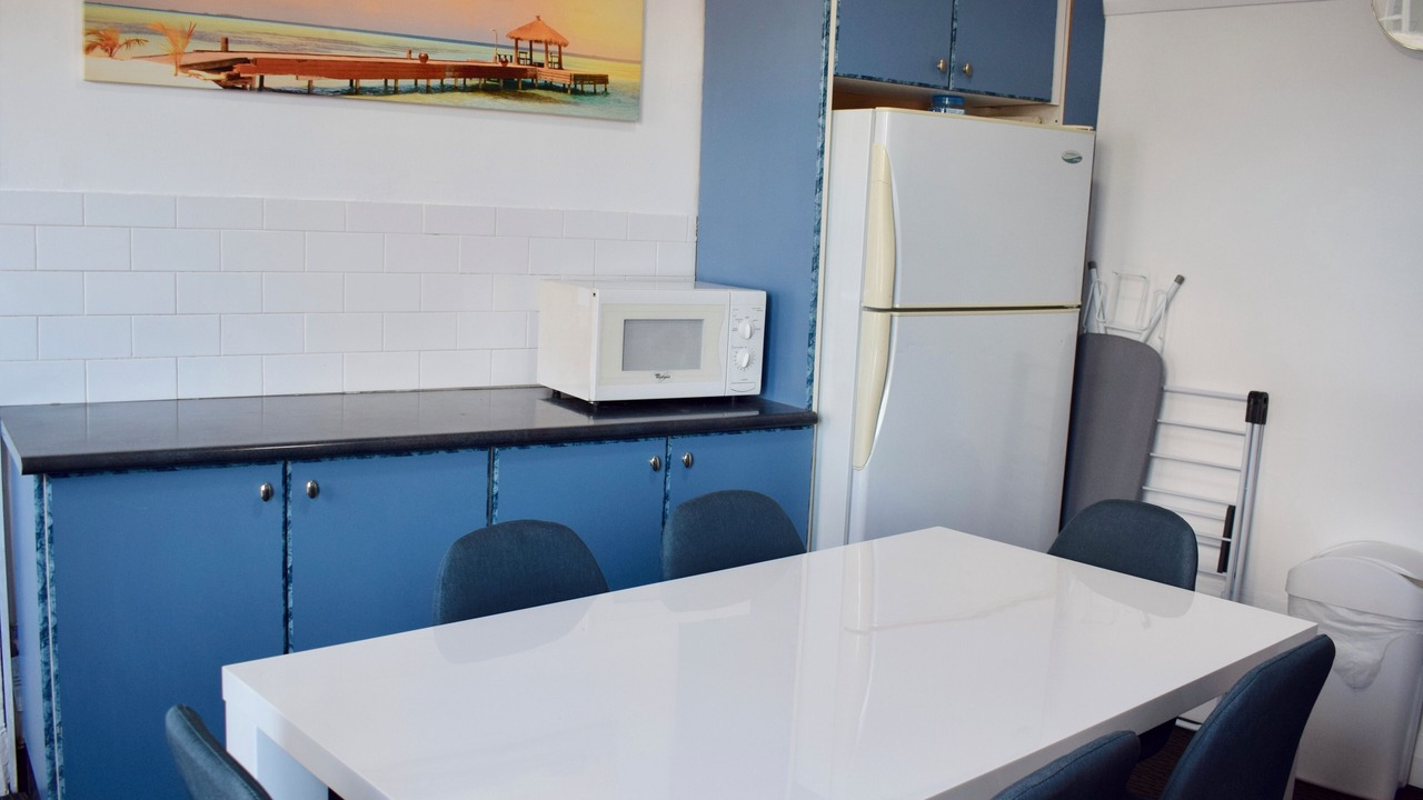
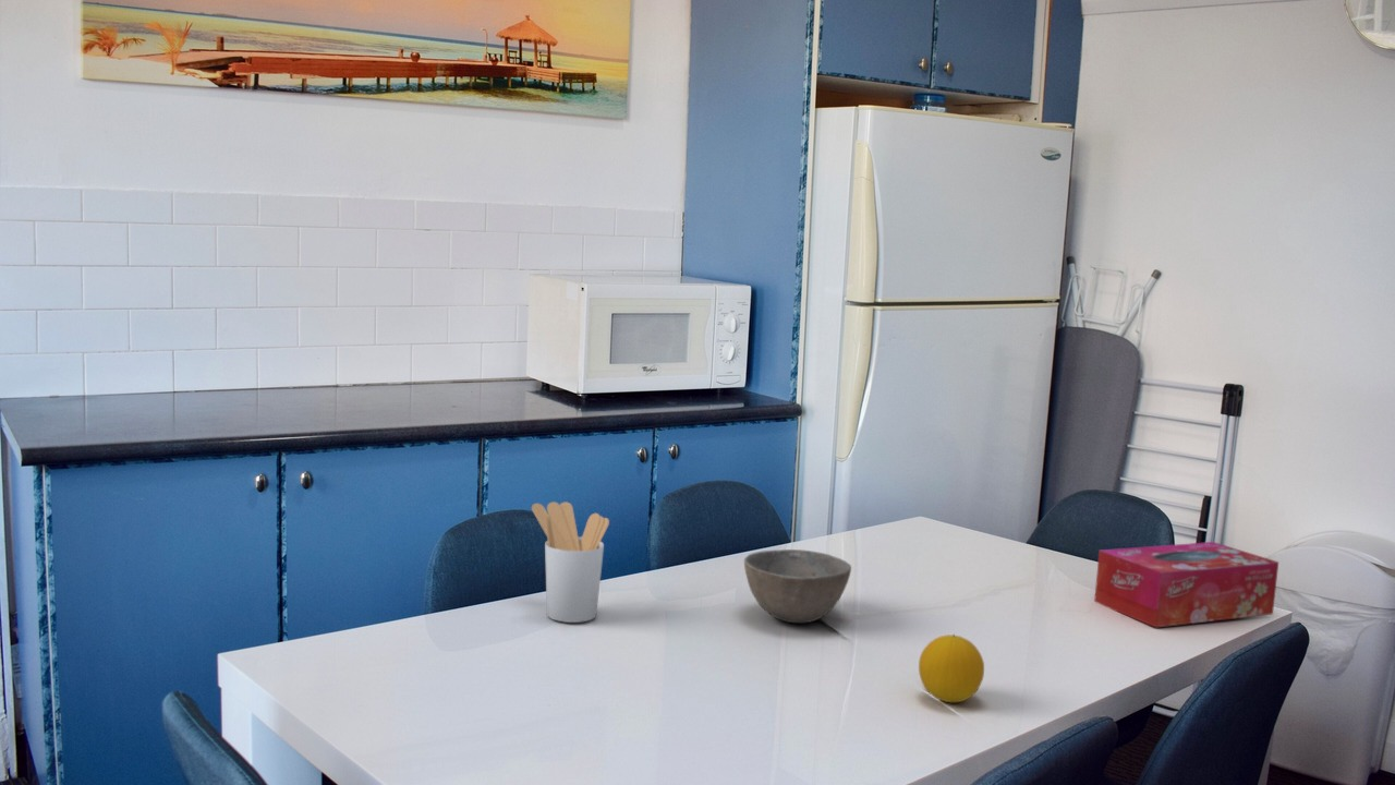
+ utensil holder [531,500,610,624]
+ bowl [743,548,852,624]
+ fruit [918,633,985,703]
+ tissue box [1093,541,1279,628]
